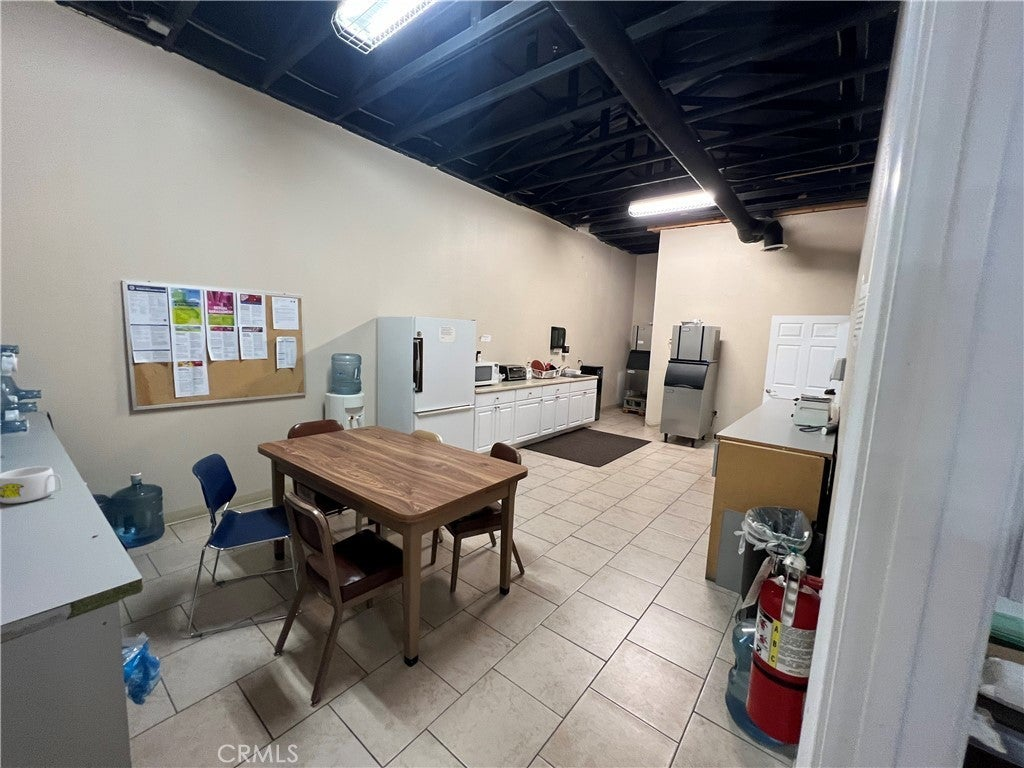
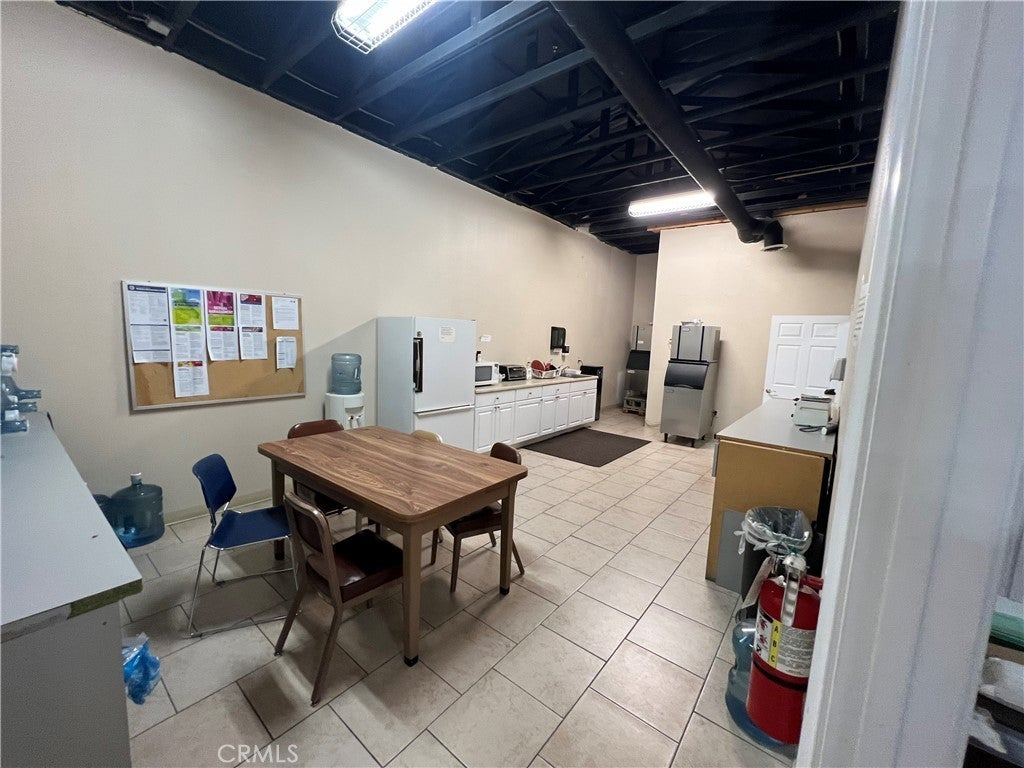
- mug [0,465,63,504]
